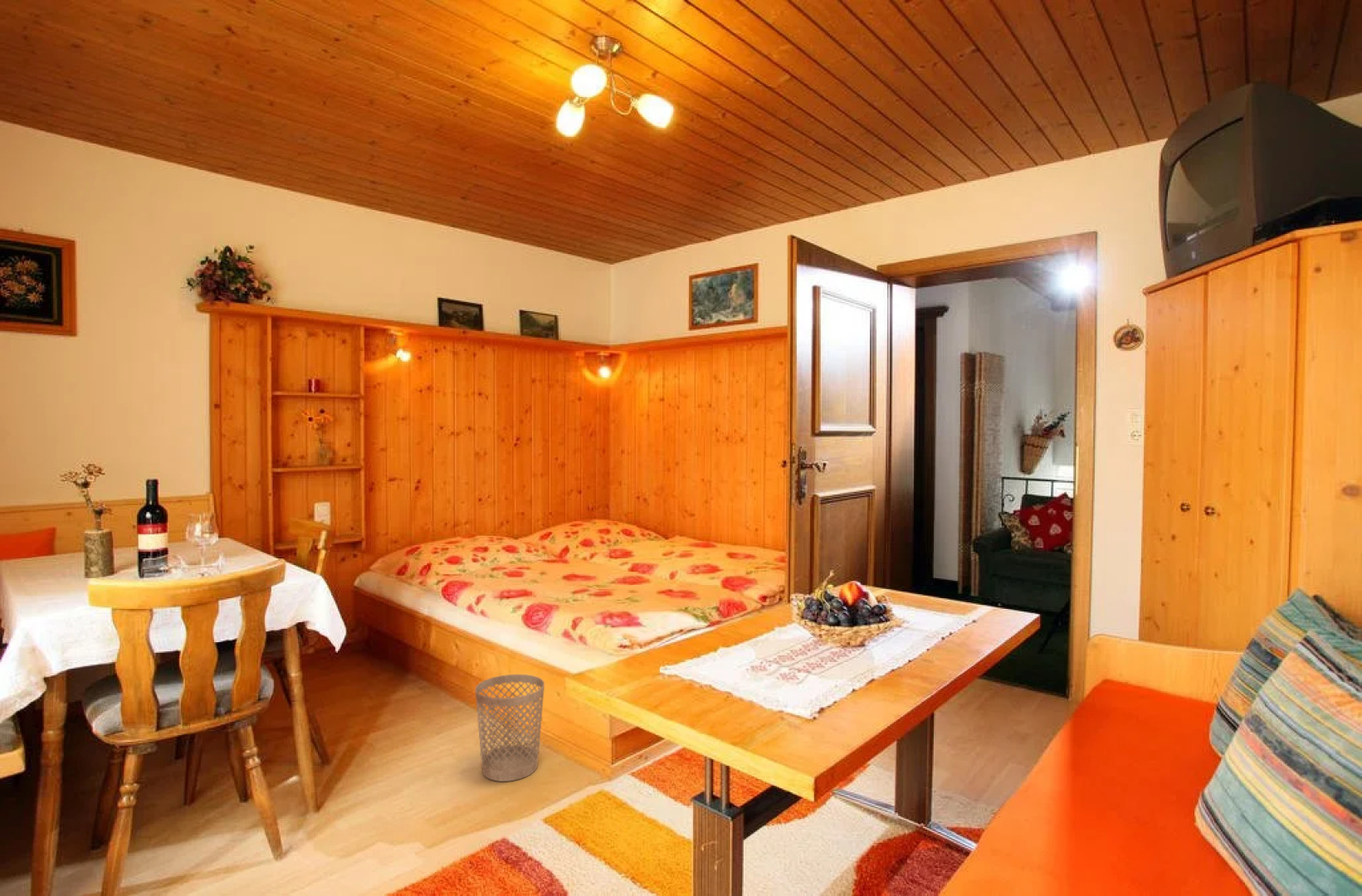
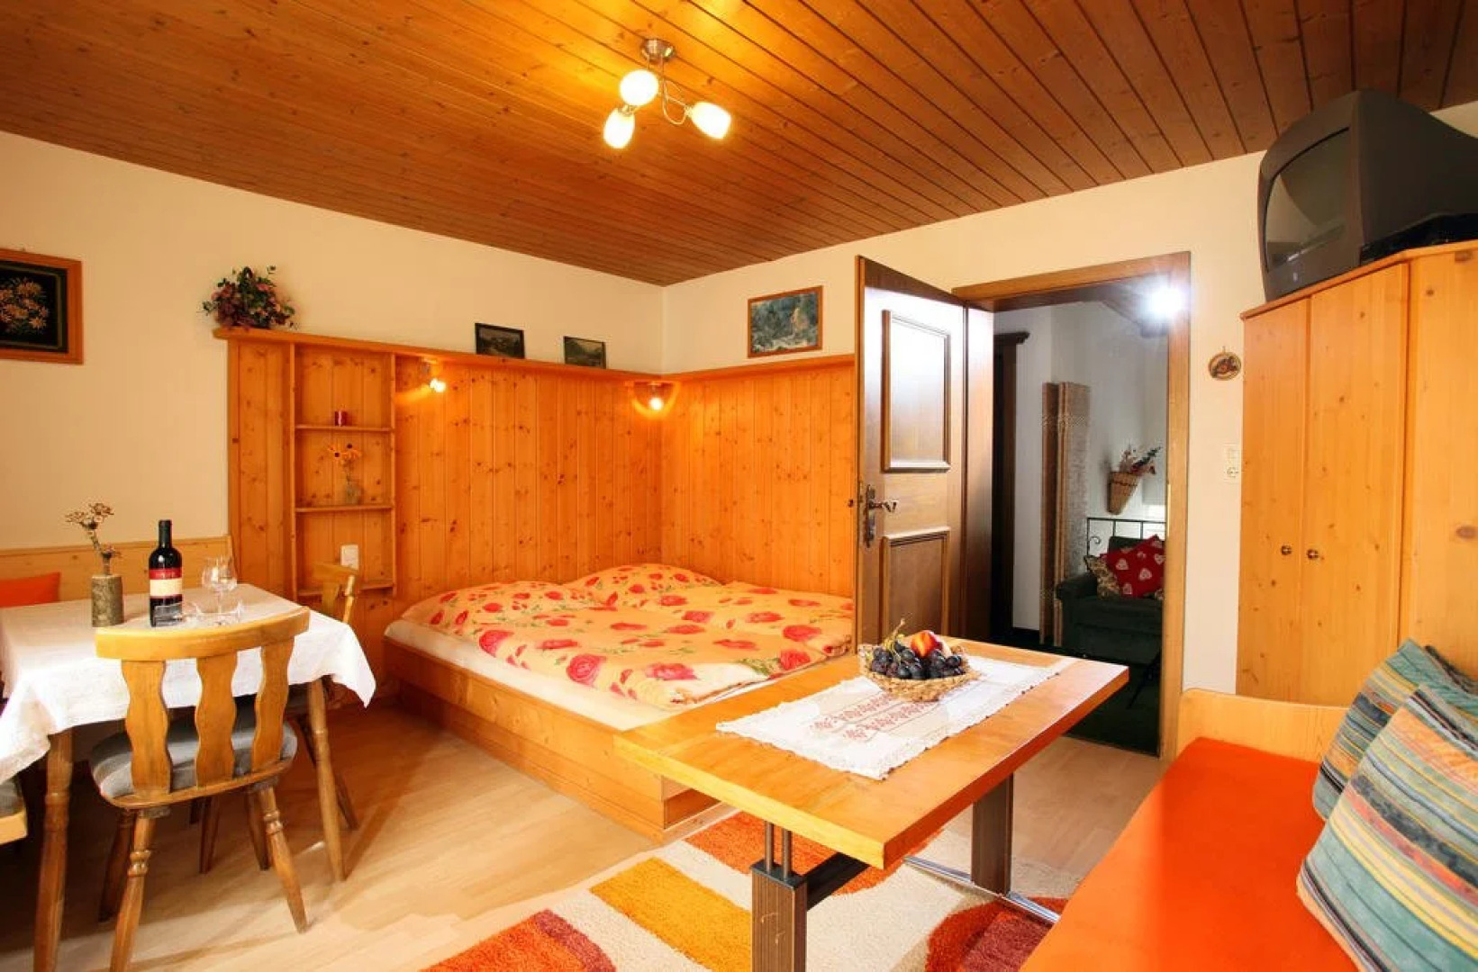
- wastebasket [475,674,545,782]
